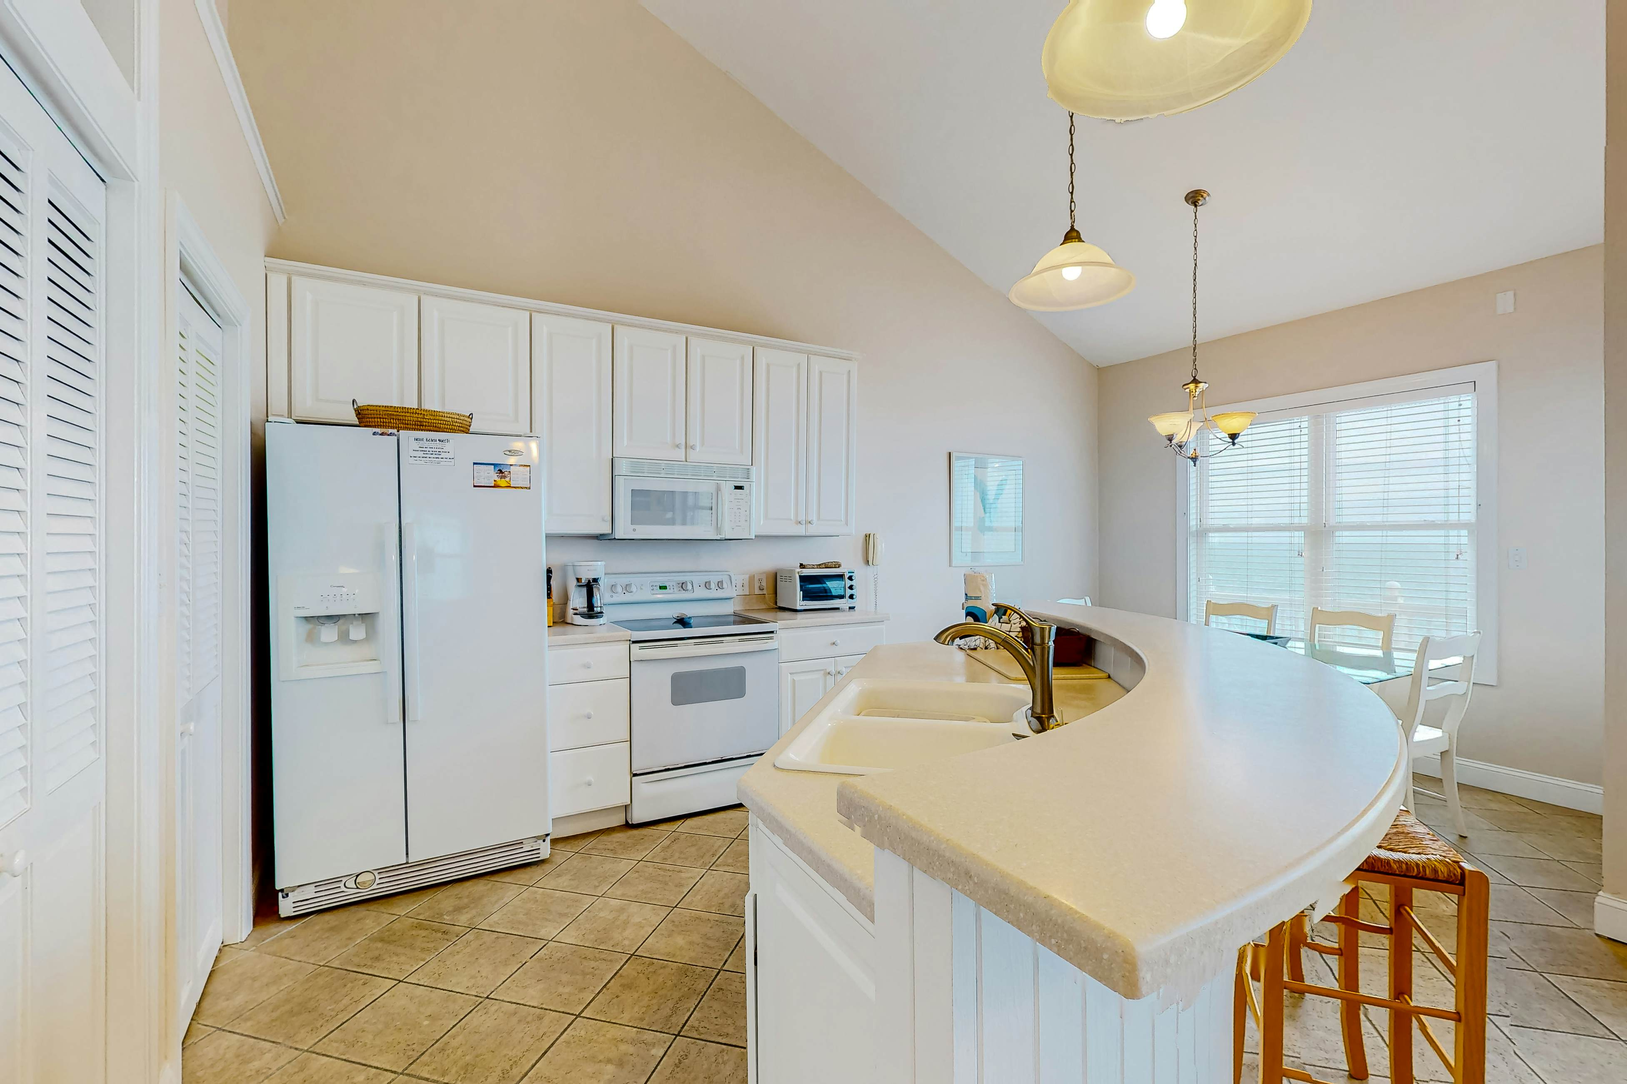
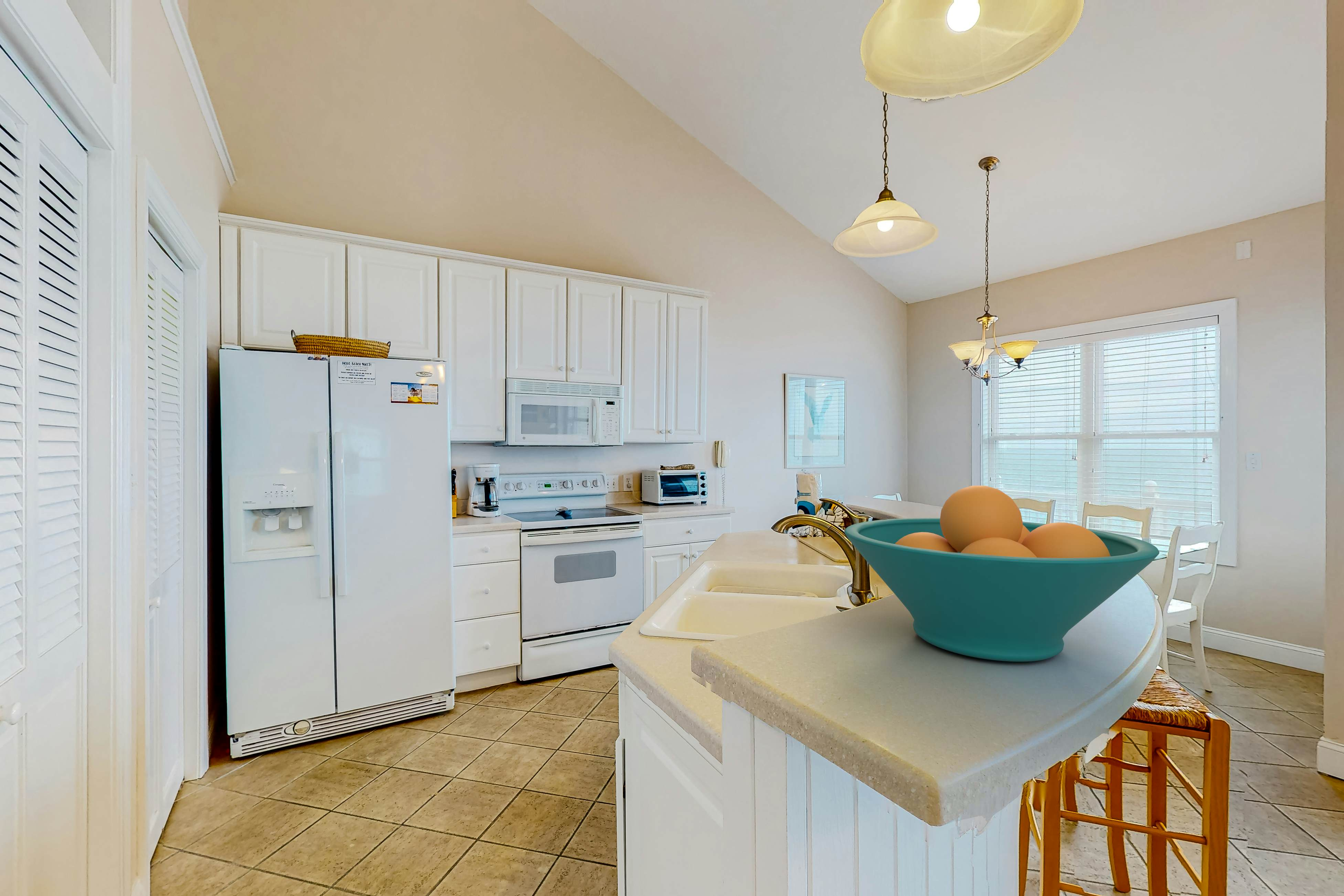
+ fruit bowl [844,485,1160,662]
